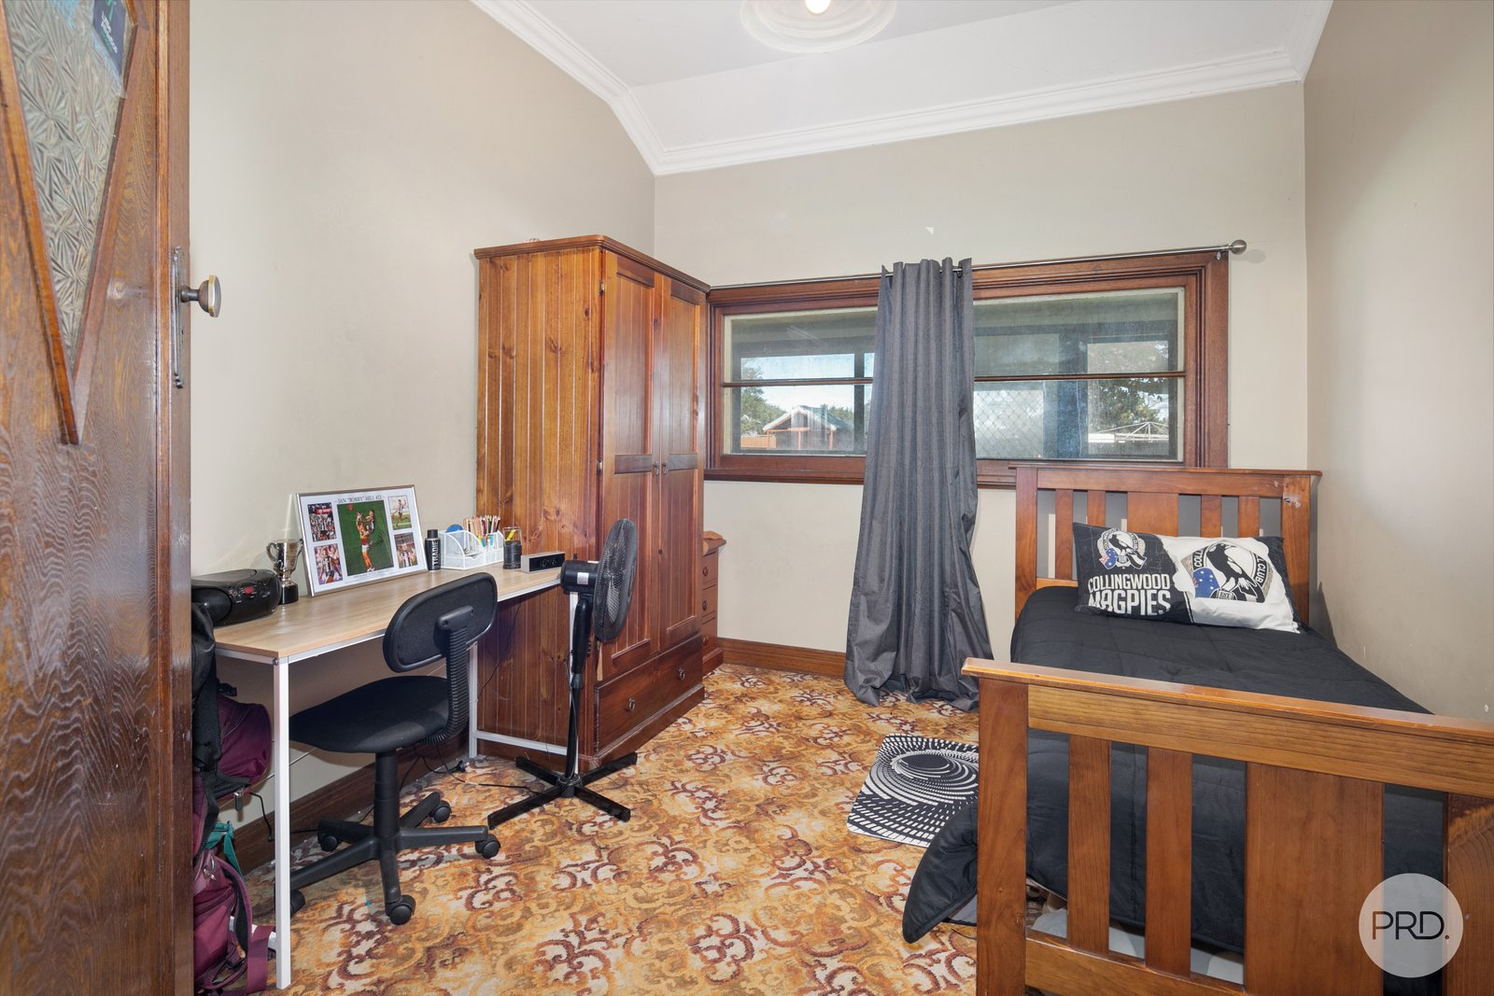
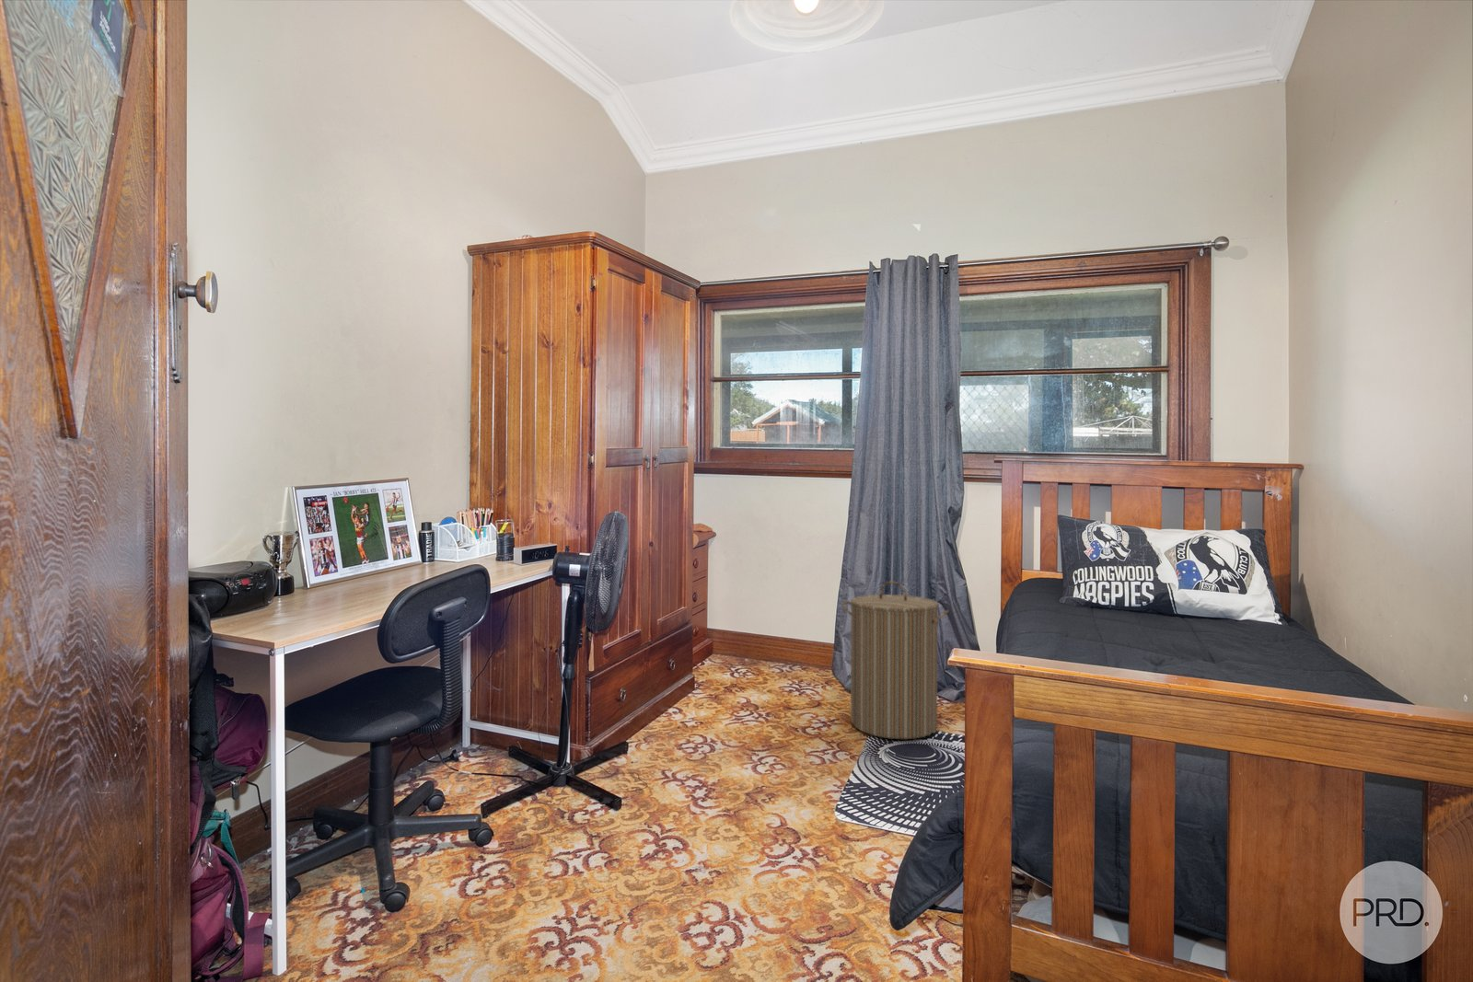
+ laundry hamper [843,580,950,740]
